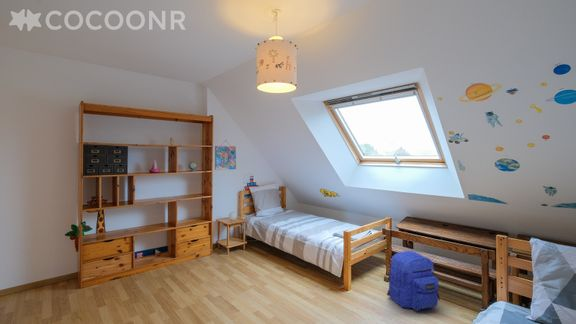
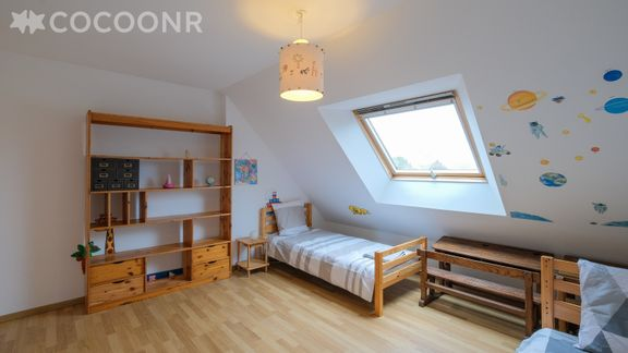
- backpack [386,250,441,312]
